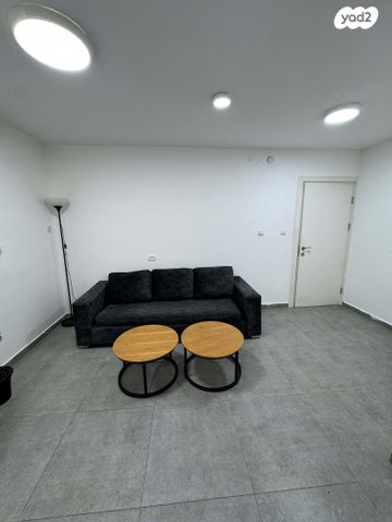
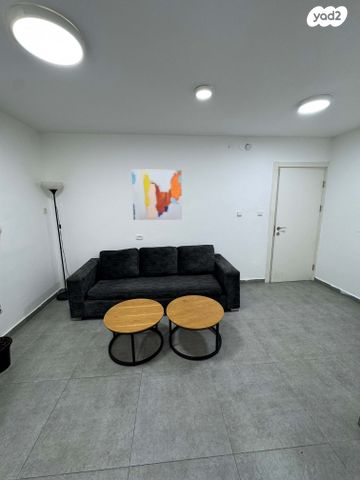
+ wall art [131,168,183,221]
